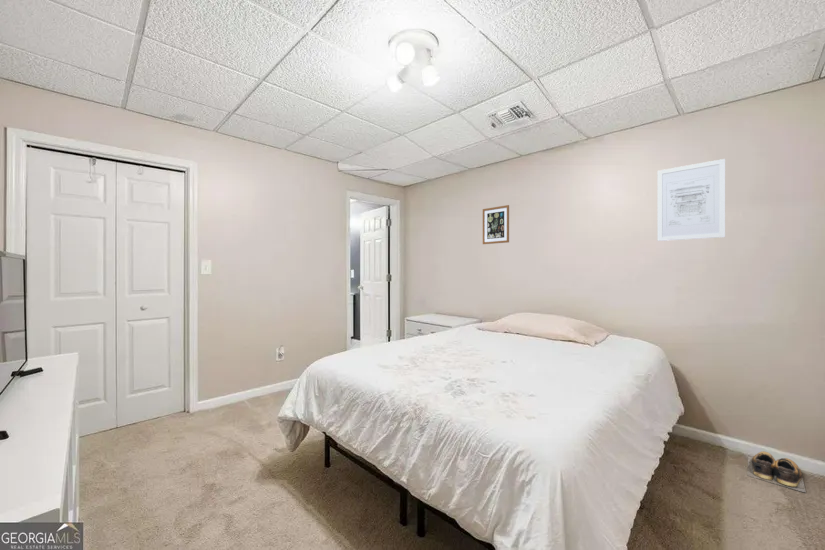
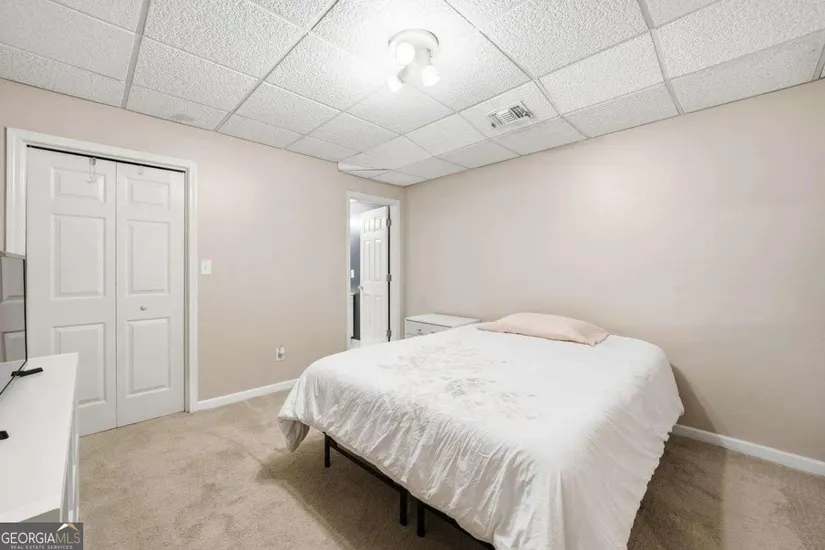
- wall art [656,158,726,242]
- shoes [746,450,807,494]
- wall art [482,204,510,245]
